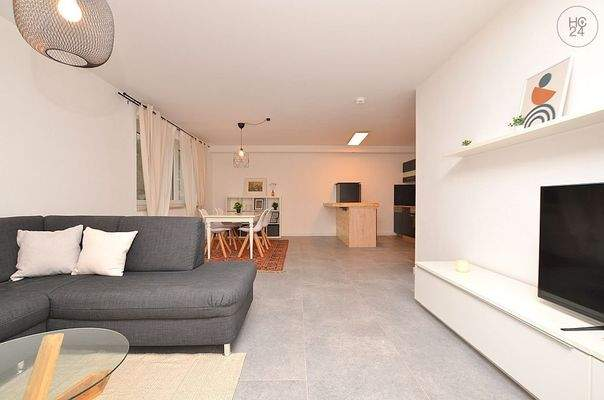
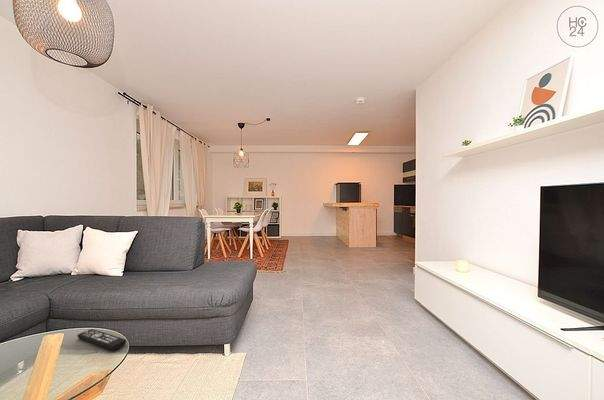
+ remote control [77,328,127,351]
